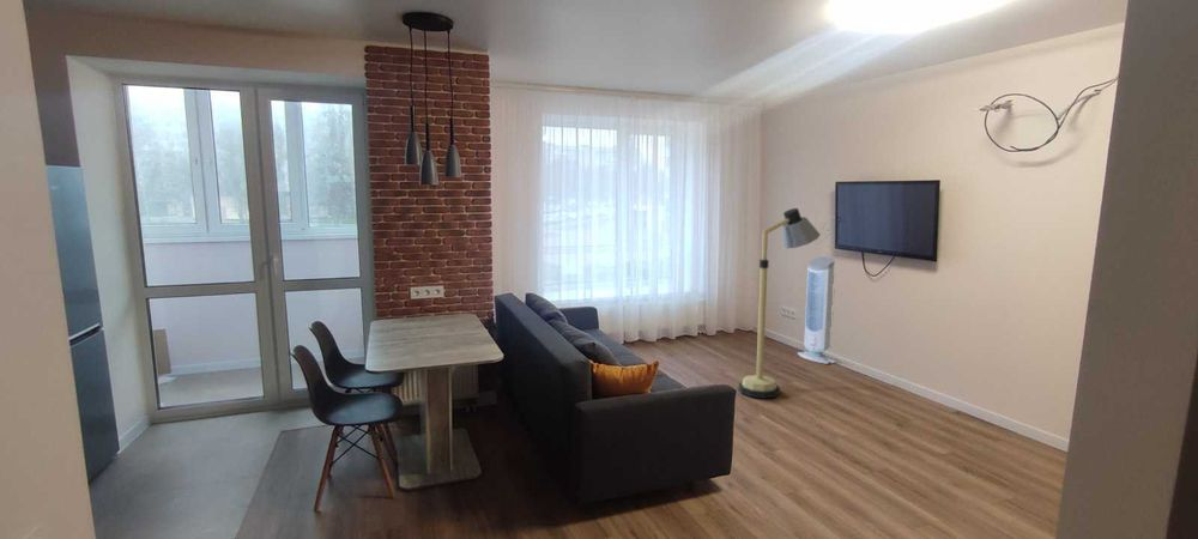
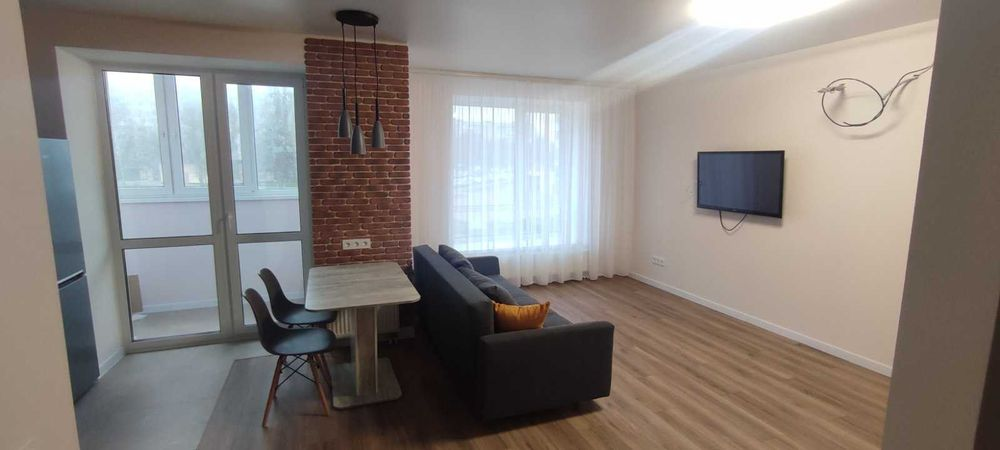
- floor lamp [738,207,822,400]
- air purifier [797,256,837,365]
